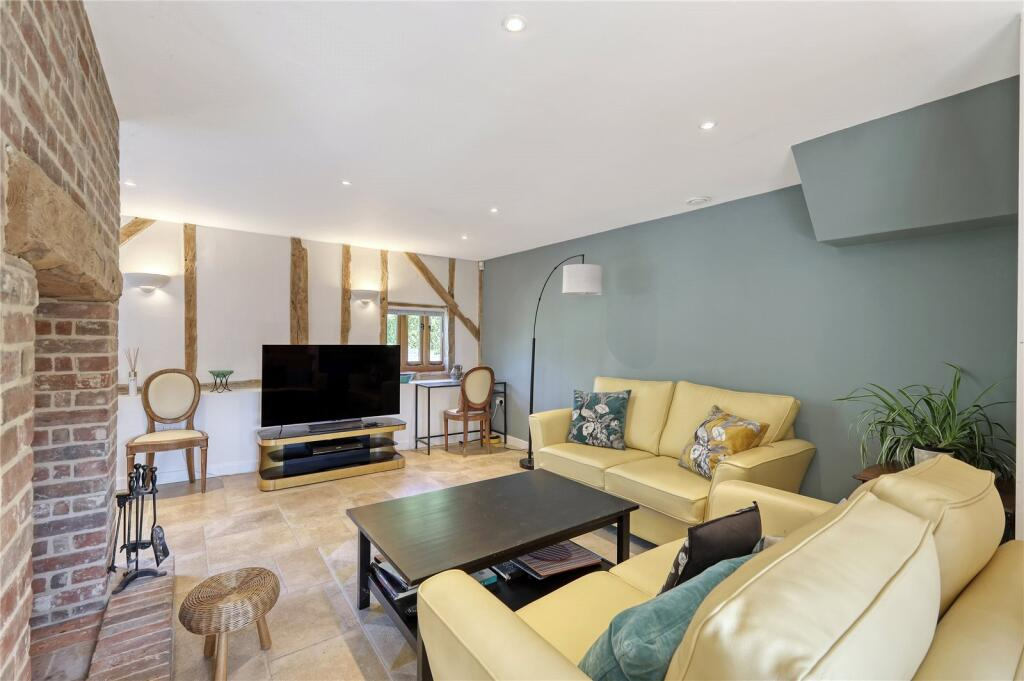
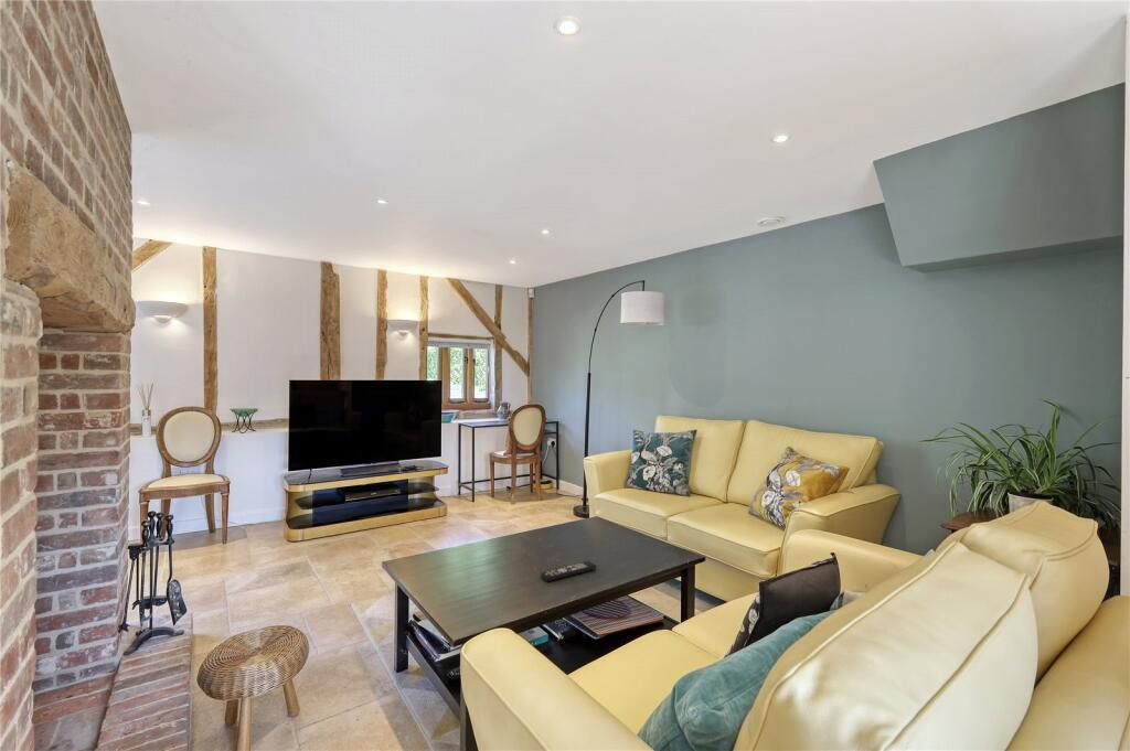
+ remote control [540,560,597,582]
